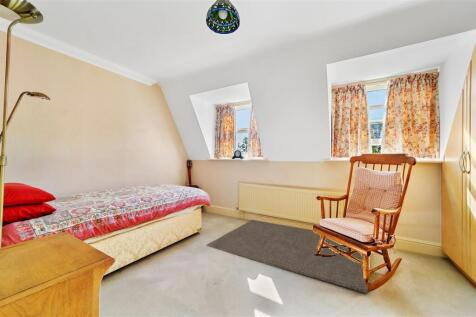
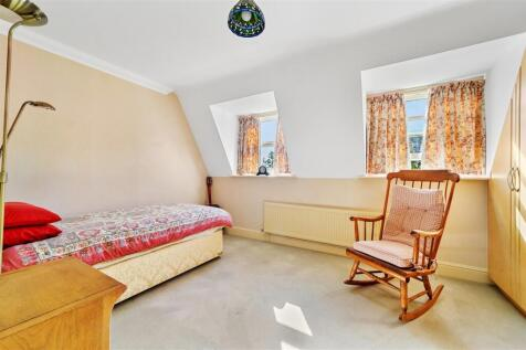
- rug [205,219,369,294]
